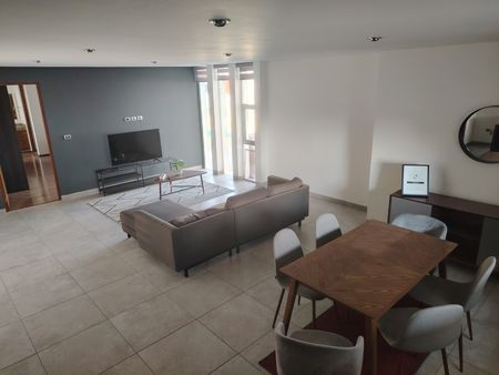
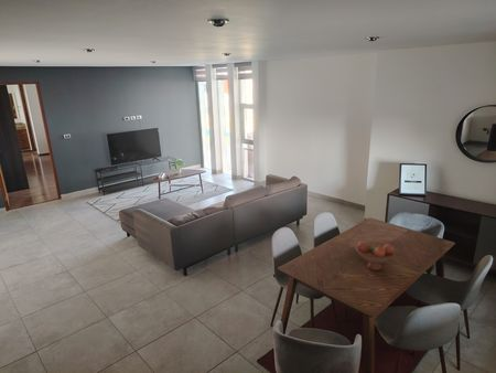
+ fruit bowl [355,241,397,271]
